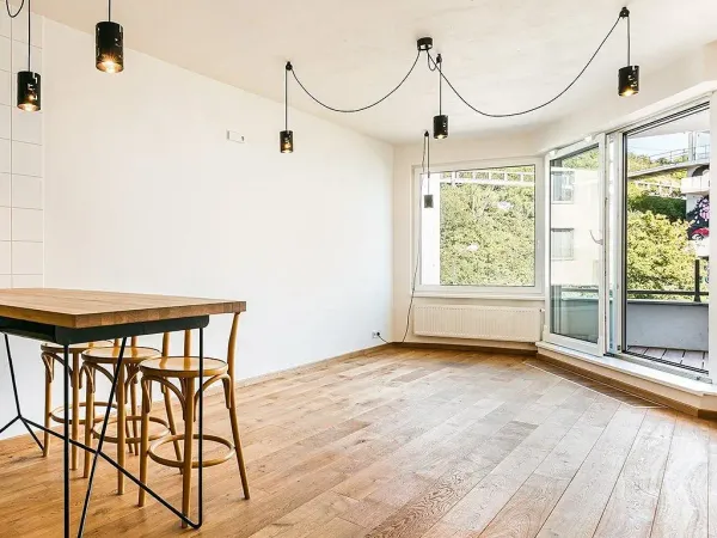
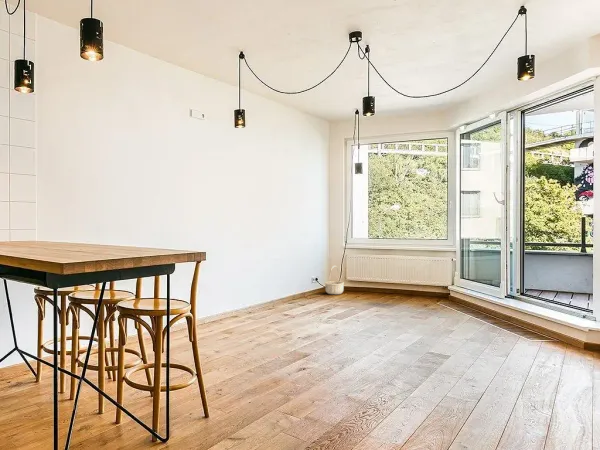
+ basket [324,265,345,296]
